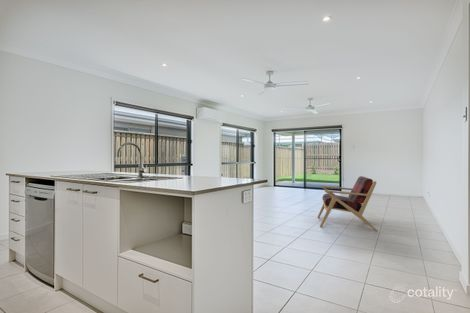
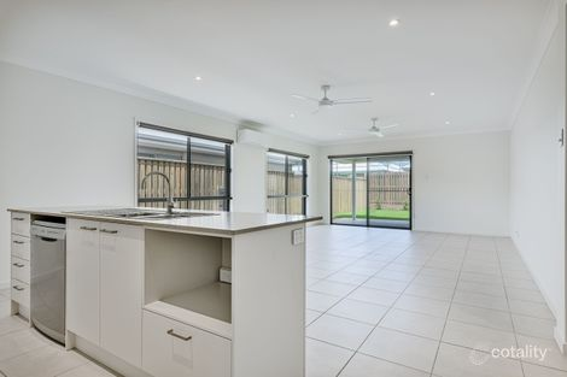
- armchair [316,175,378,232]
